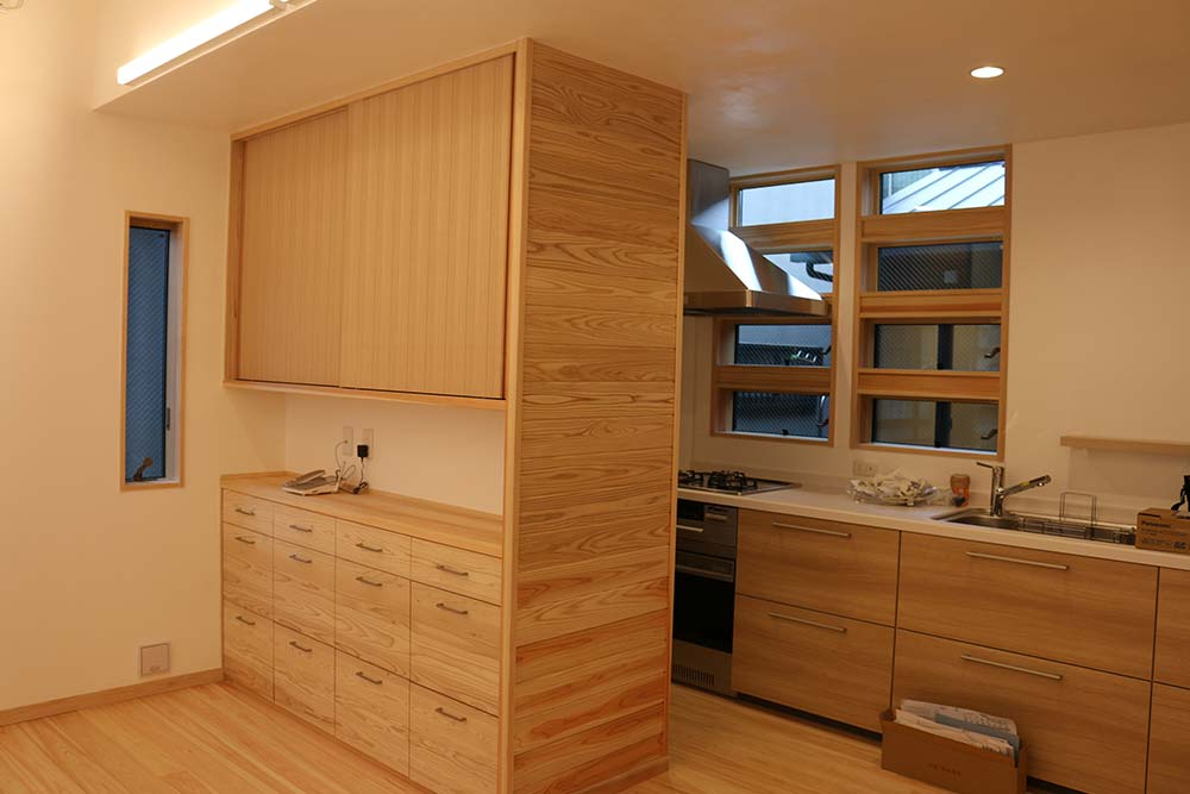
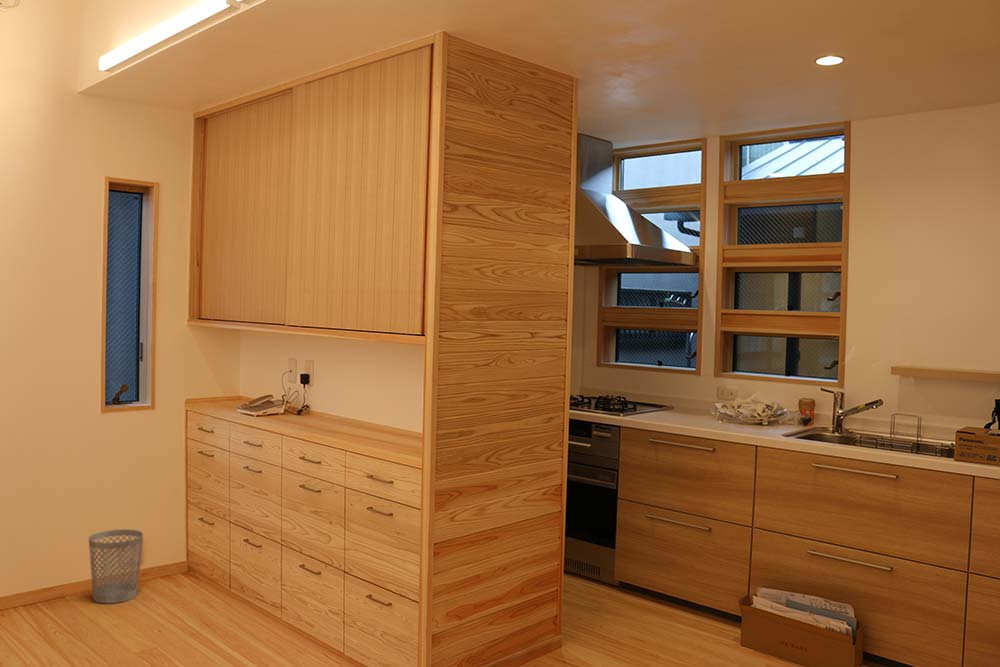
+ wastebasket [88,528,144,604]
